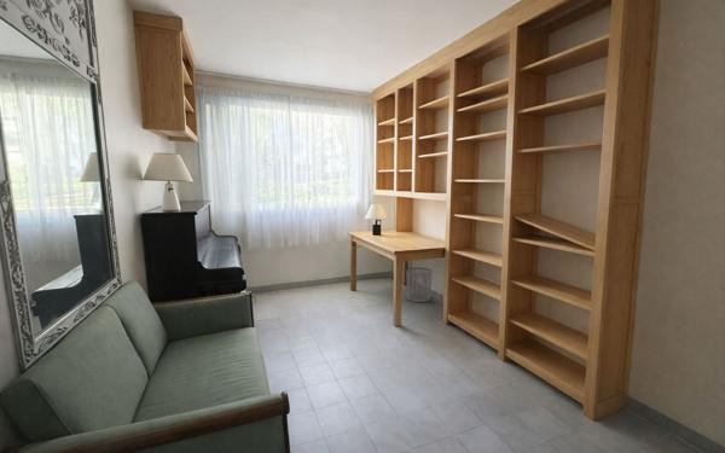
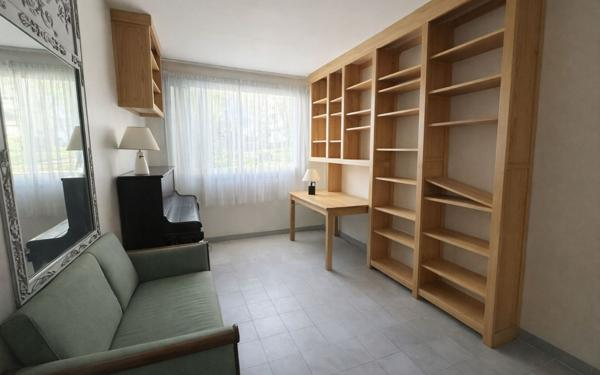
- waste bin [405,266,433,303]
